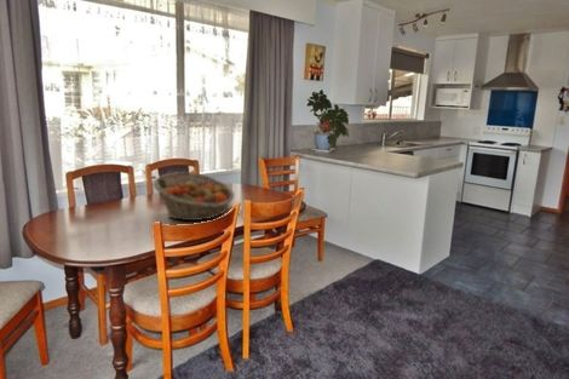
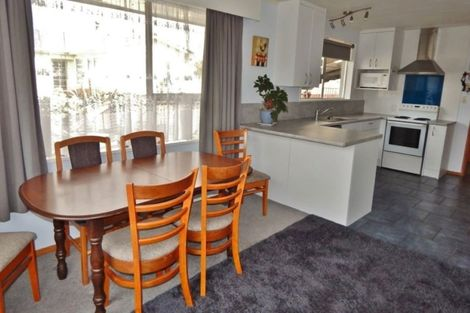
- fruit basket [153,171,235,222]
